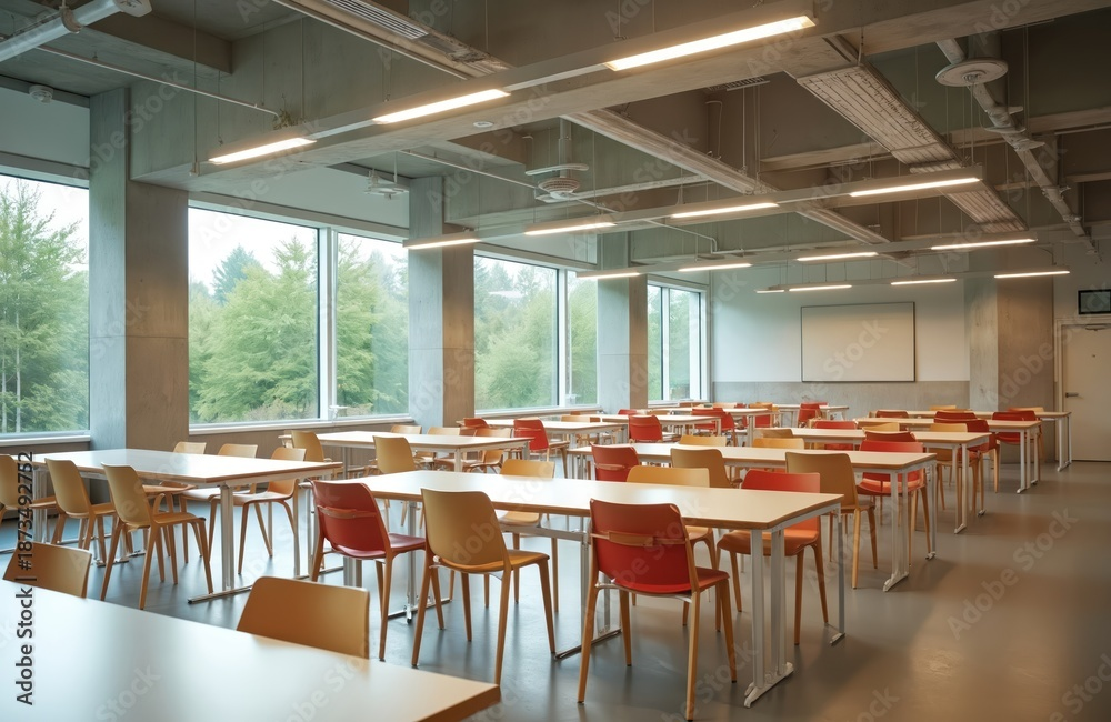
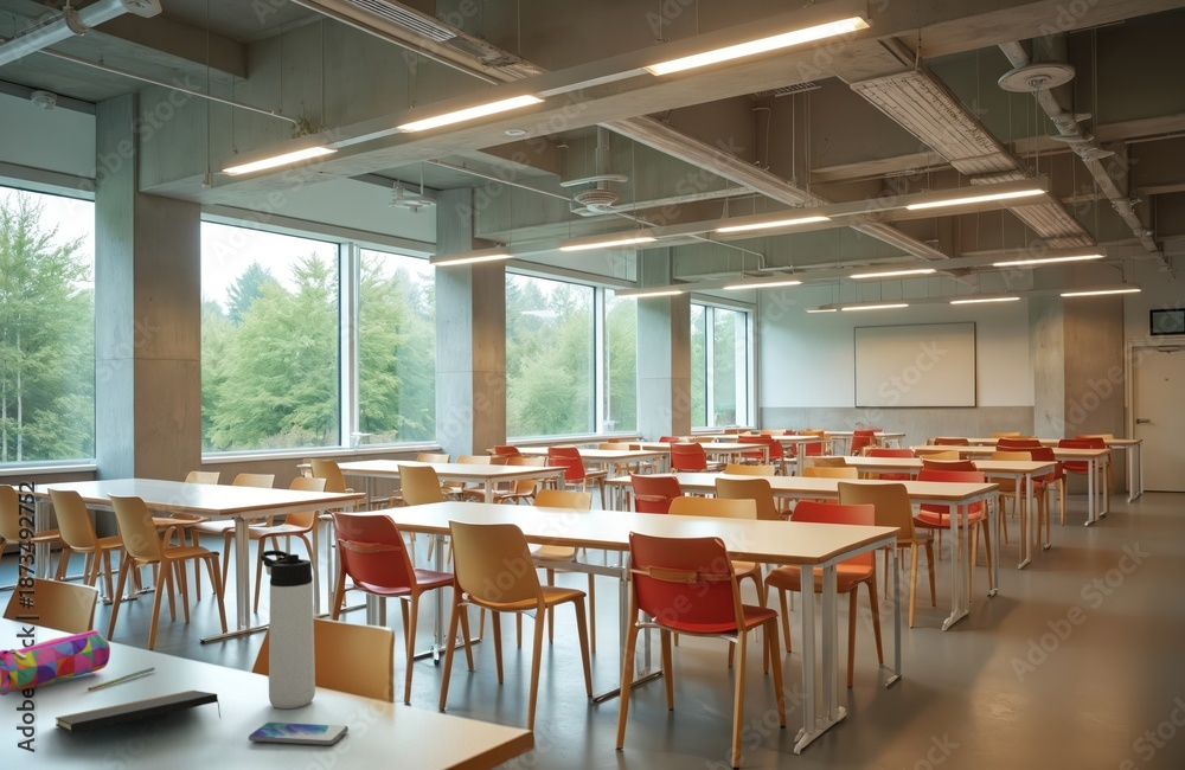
+ pencil case [0,629,111,697]
+ pen [88,666,156,692]
+ smartphone [248,721,350,746]
+ notepad [55,689,222,733]
+ thermos bottle [260,550,316,710]
